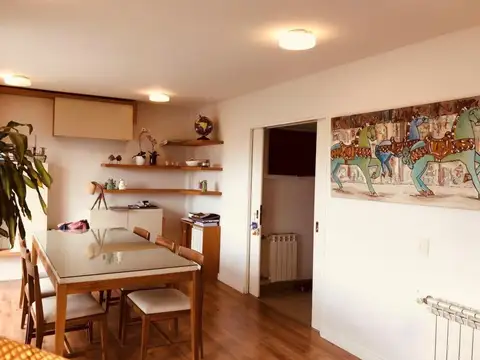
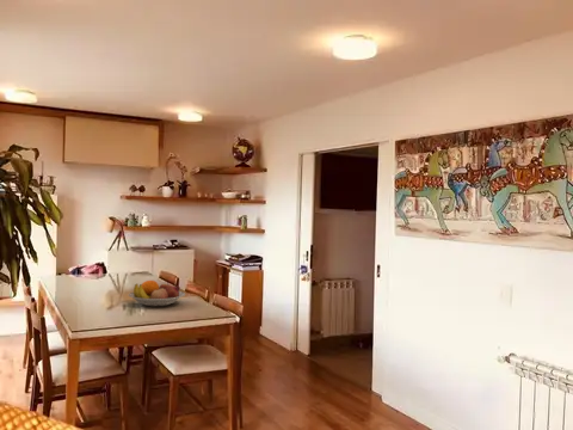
+ fruit bowl [128,280,186,307]
